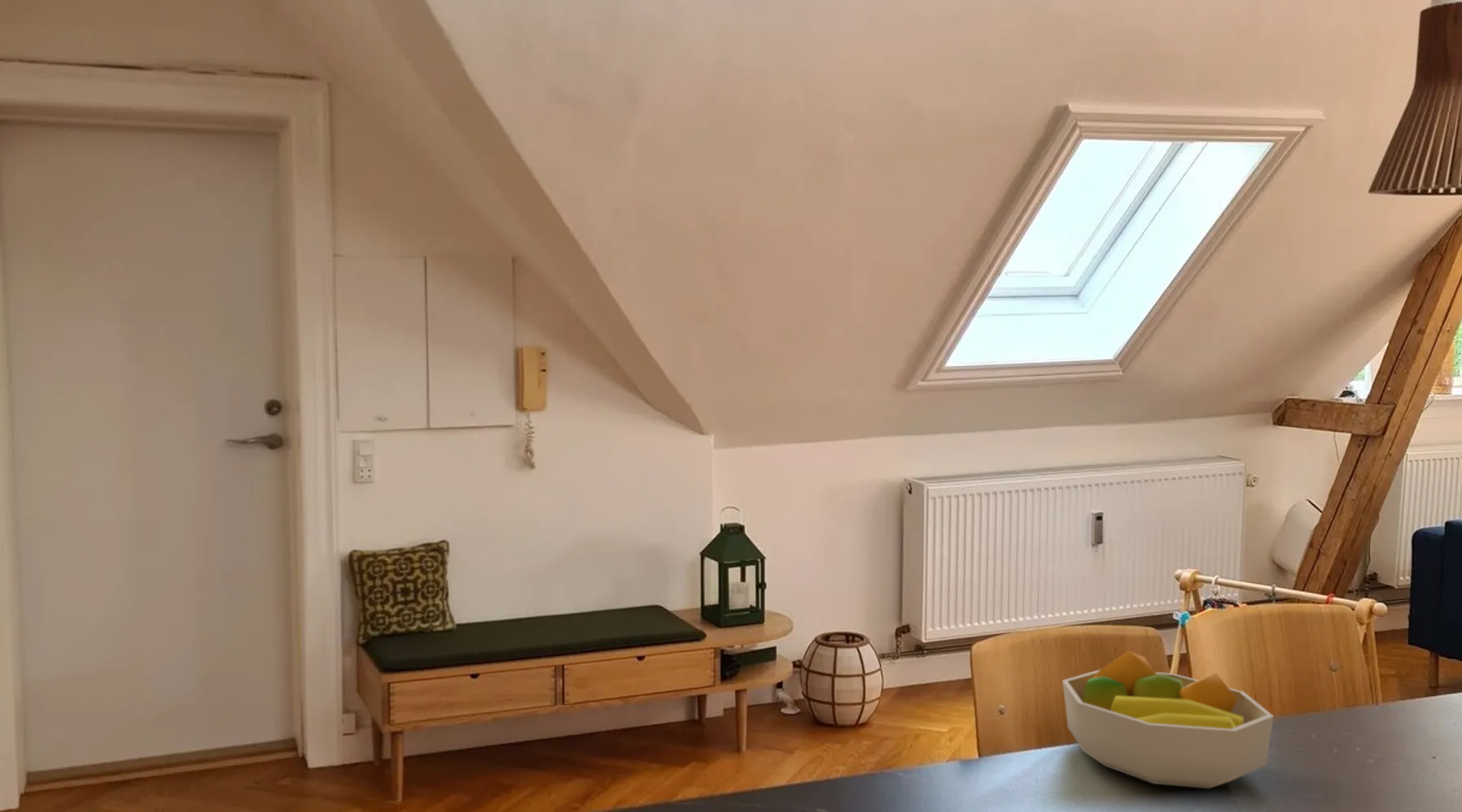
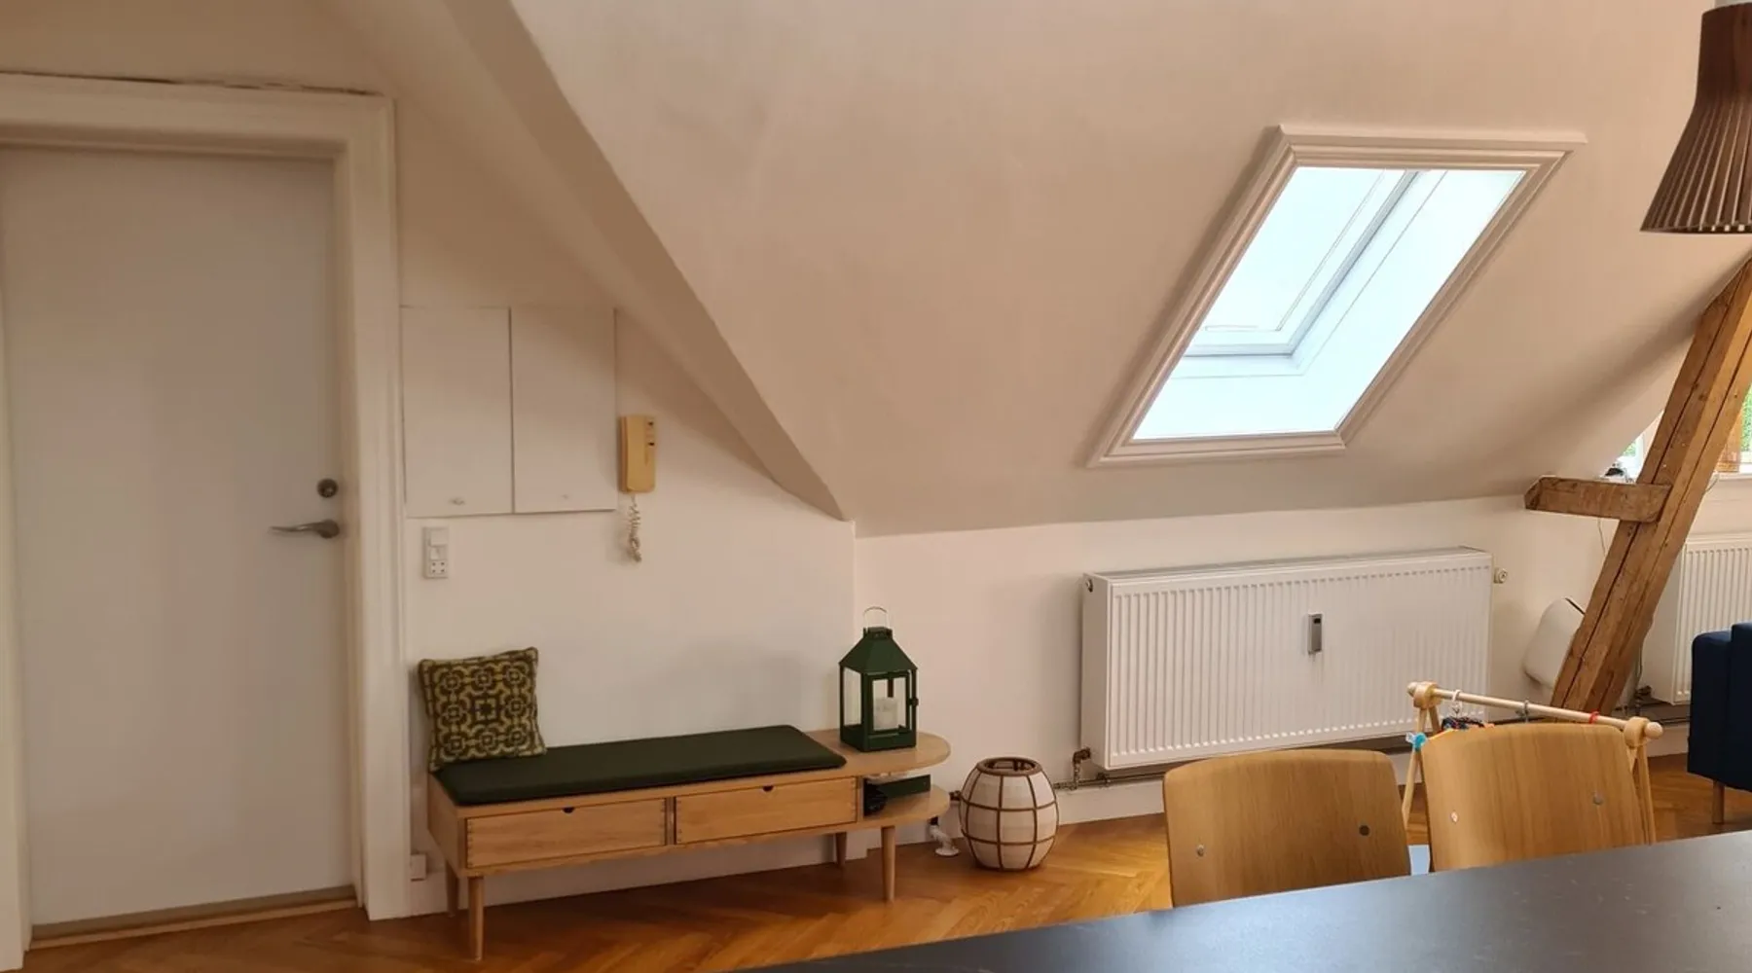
- fruit bowl [1062,650,1274,789]
